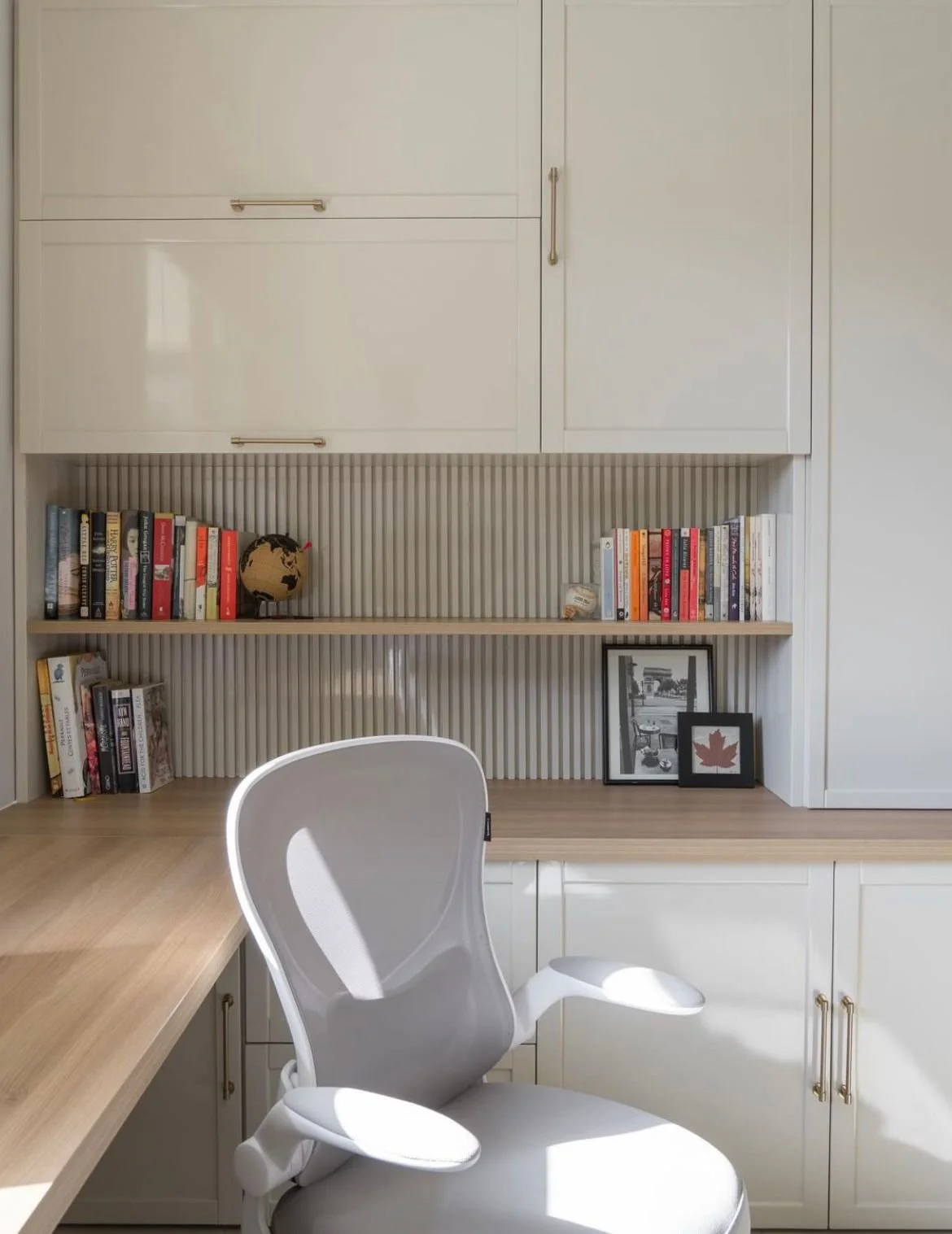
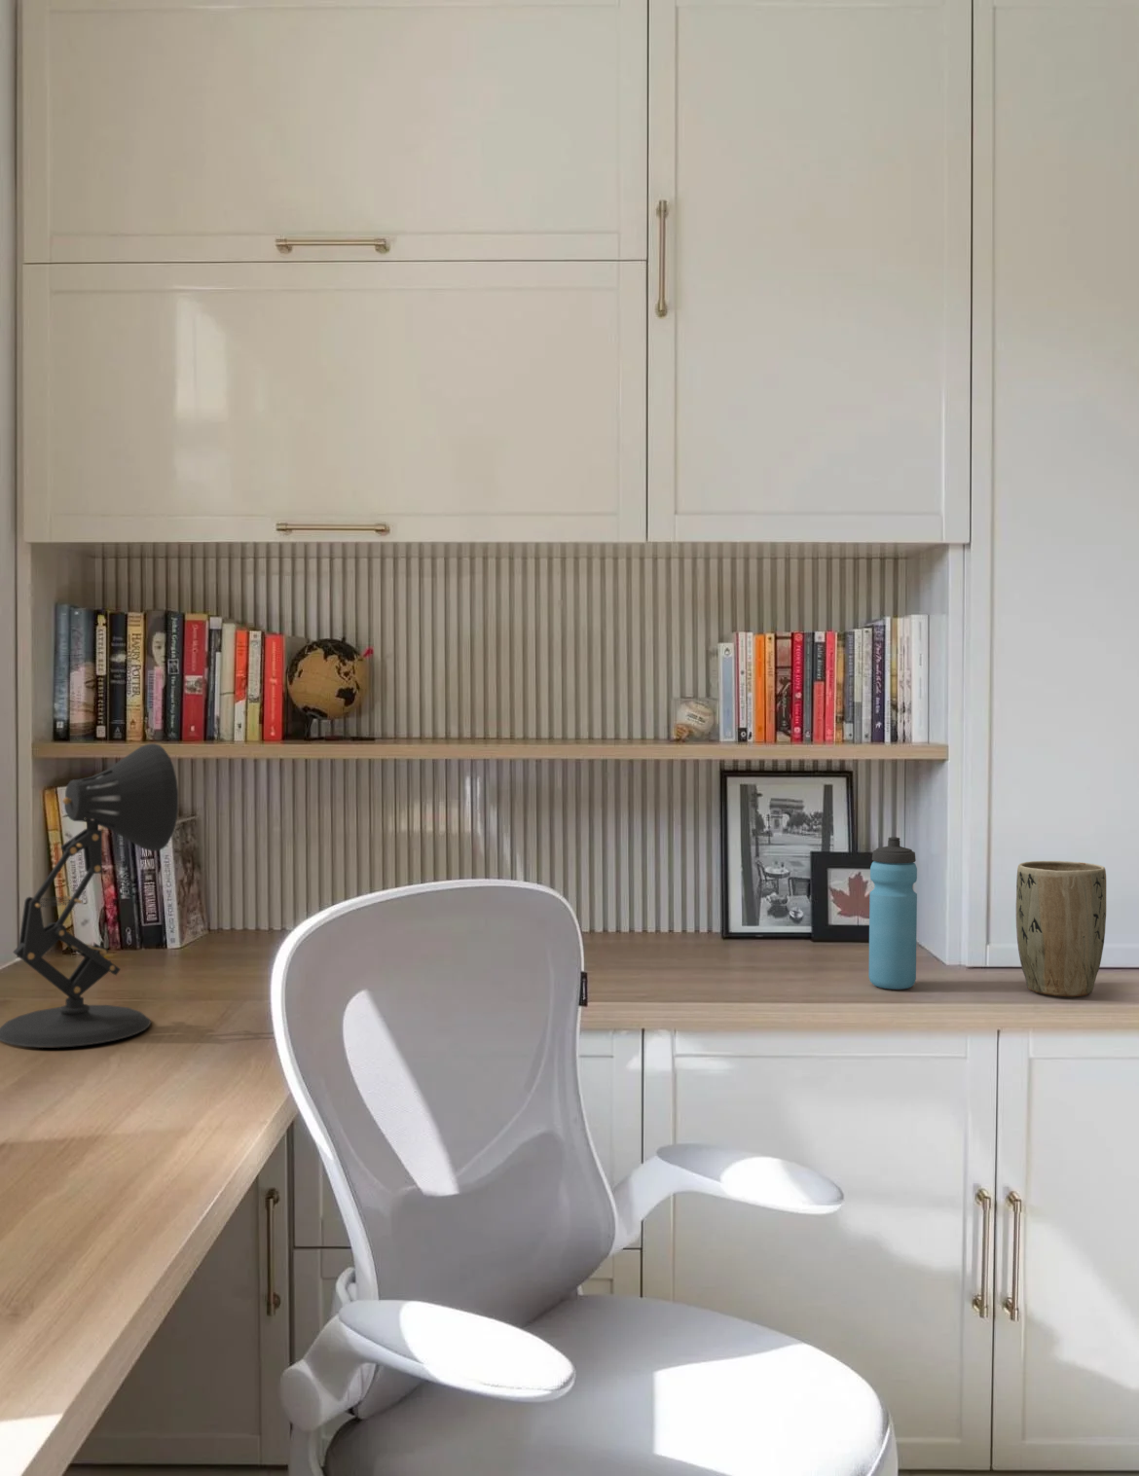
+ water bottle [867,836,918,990]
+ plant pot [1016,860,1107,998]
+ desk lamp [0,743,179,1049]
